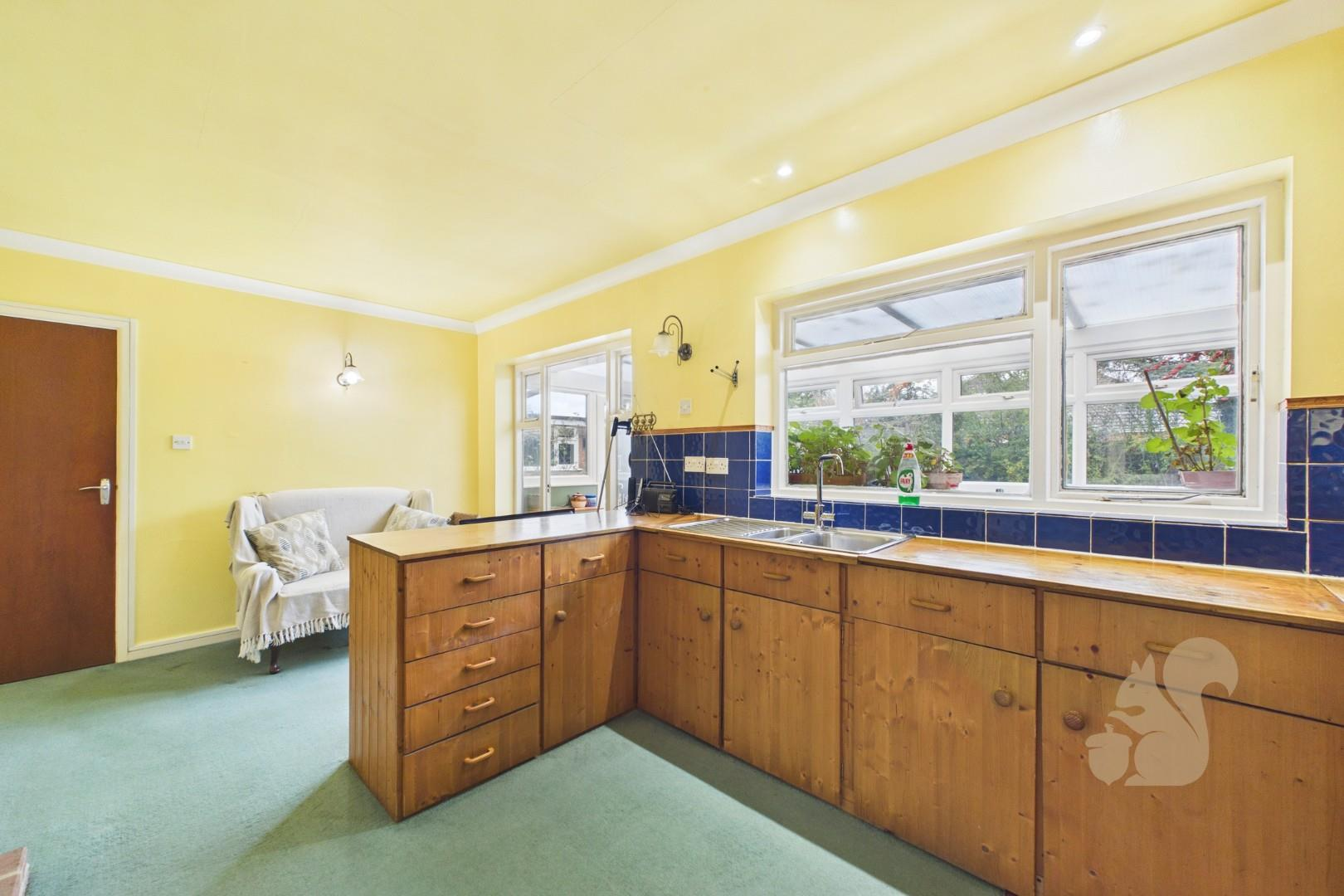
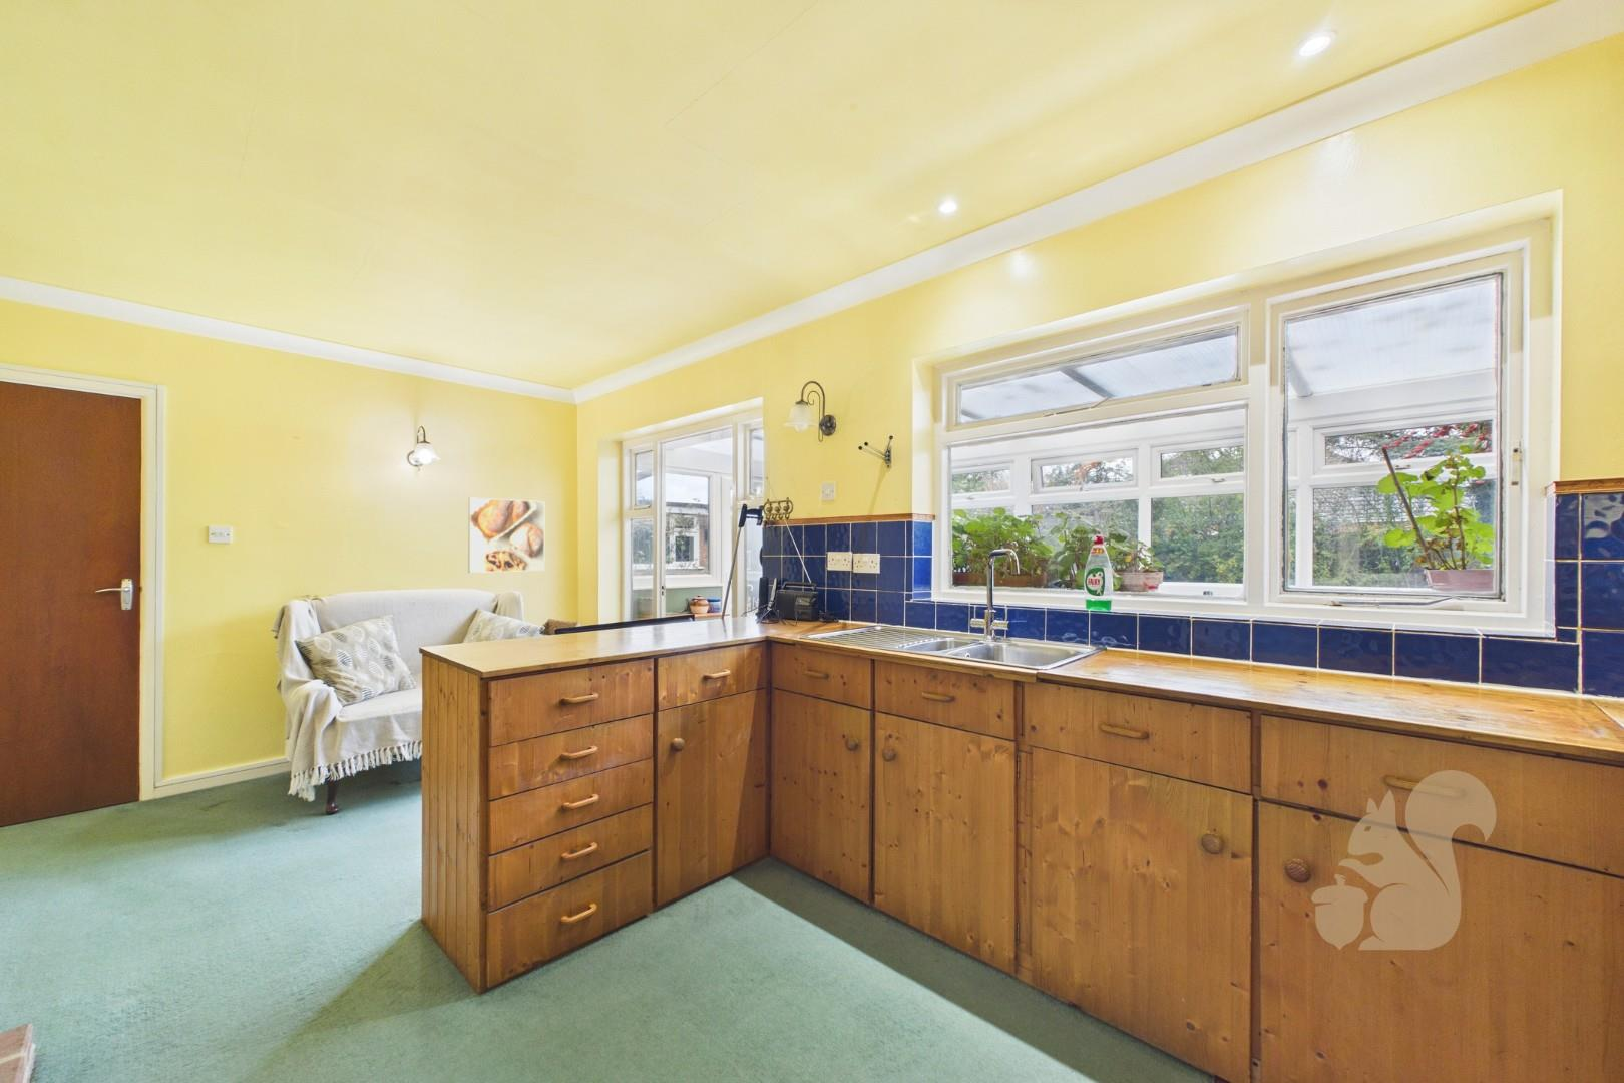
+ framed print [468,497,545,574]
